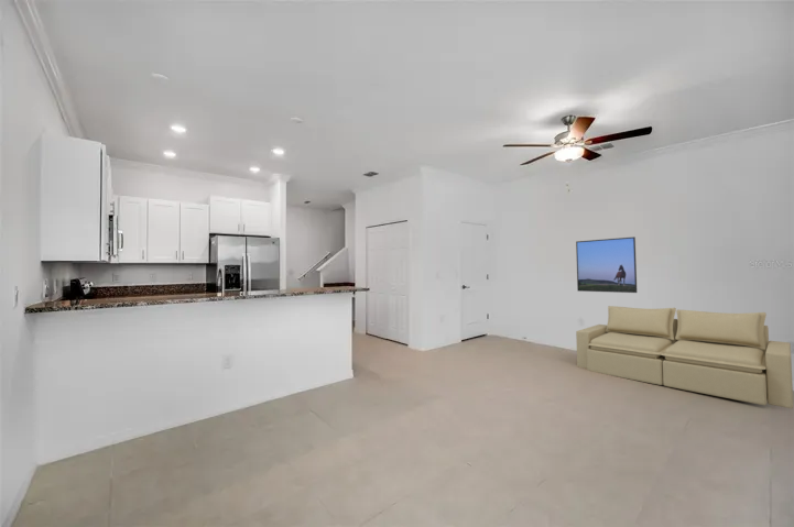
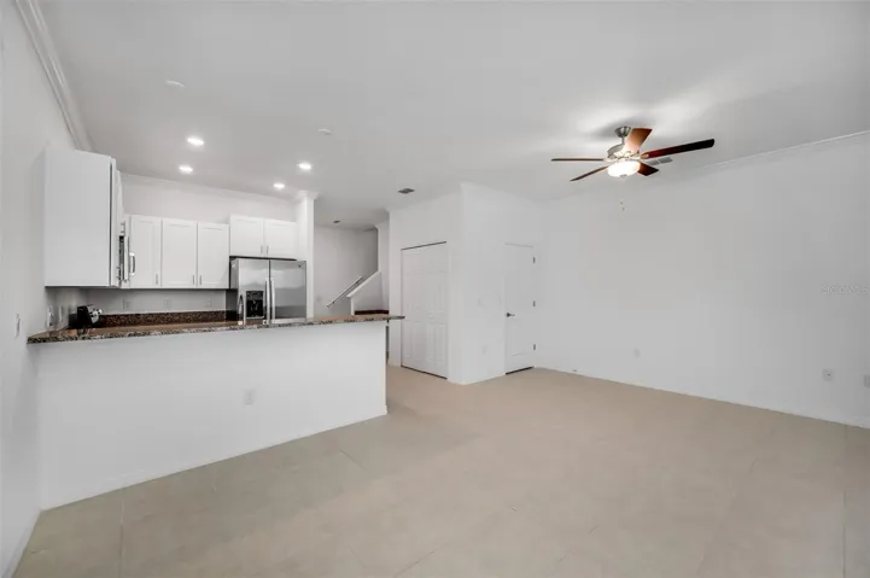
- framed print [575,235,638,294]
- sofa [575,305,794,409]
